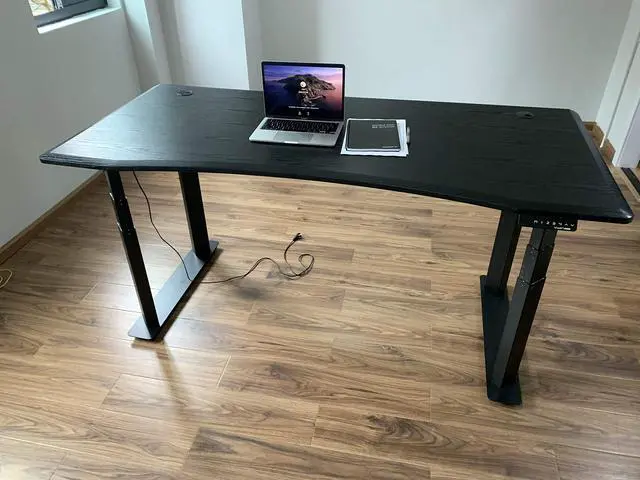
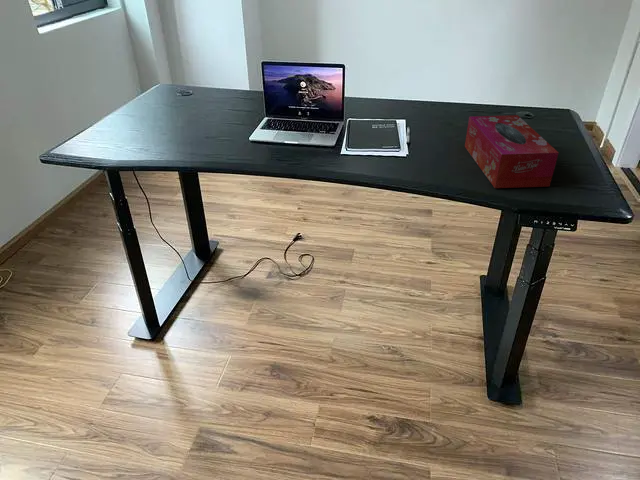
+ tissue box [464,114,560,189]
